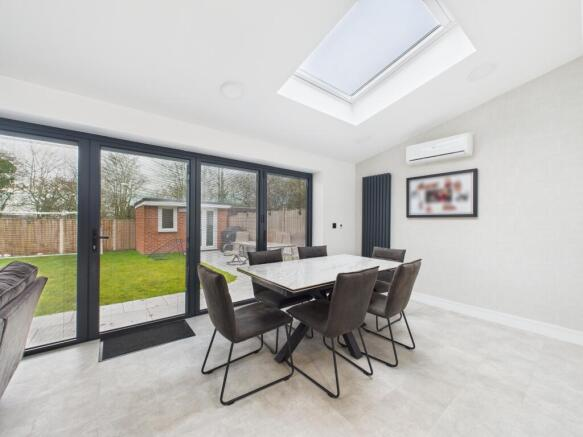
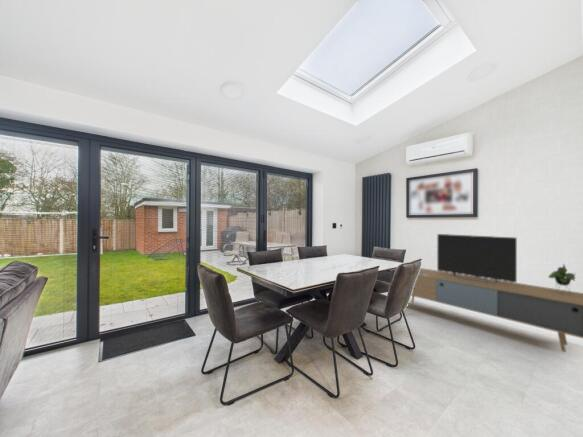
+ media console [410,233,583,353]
